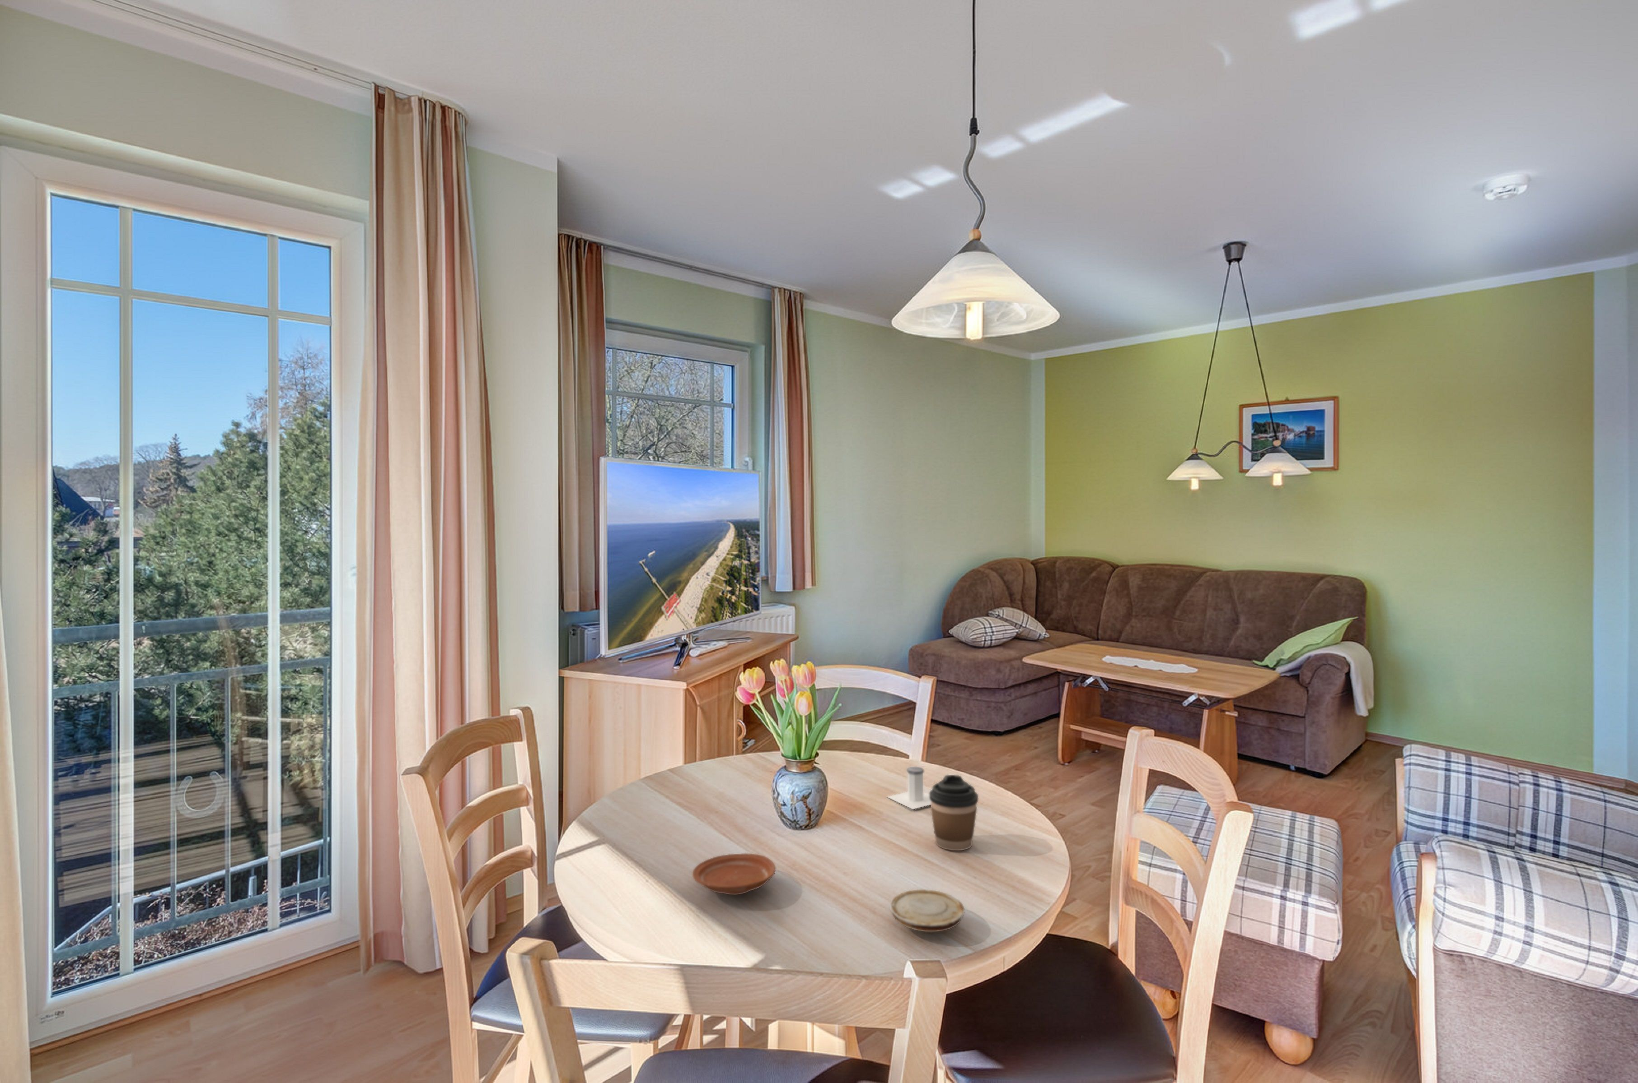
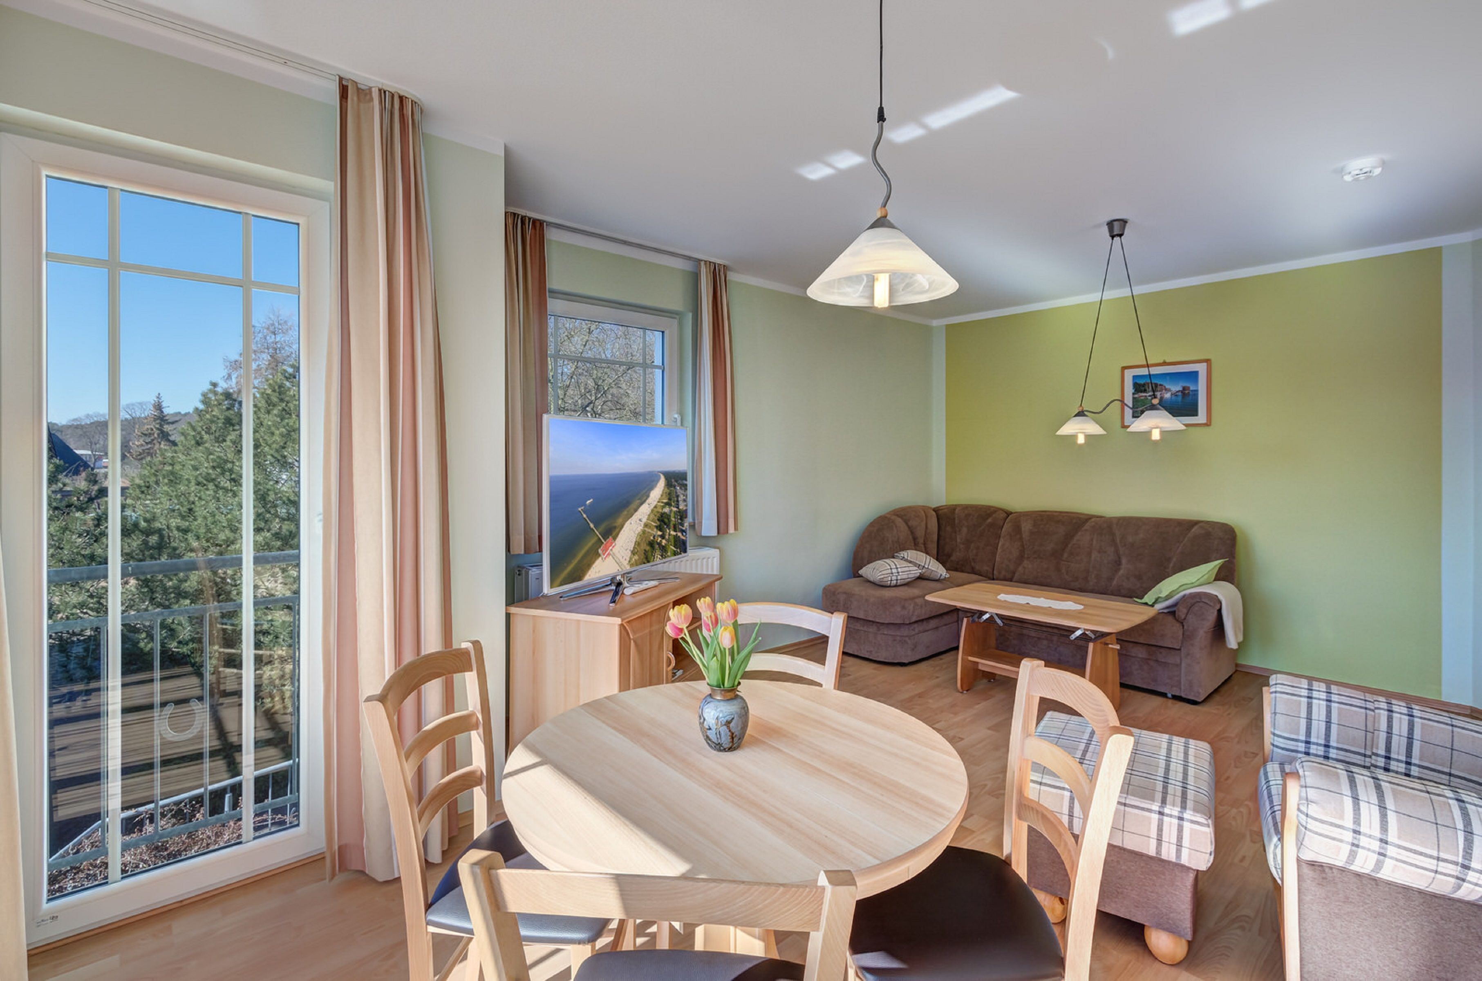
- wood slice [889,888,965,932]
- plate [692,853,777,896]
- coffee cup [929,775,979,851]
- salt shaker [887,766,932,810]
